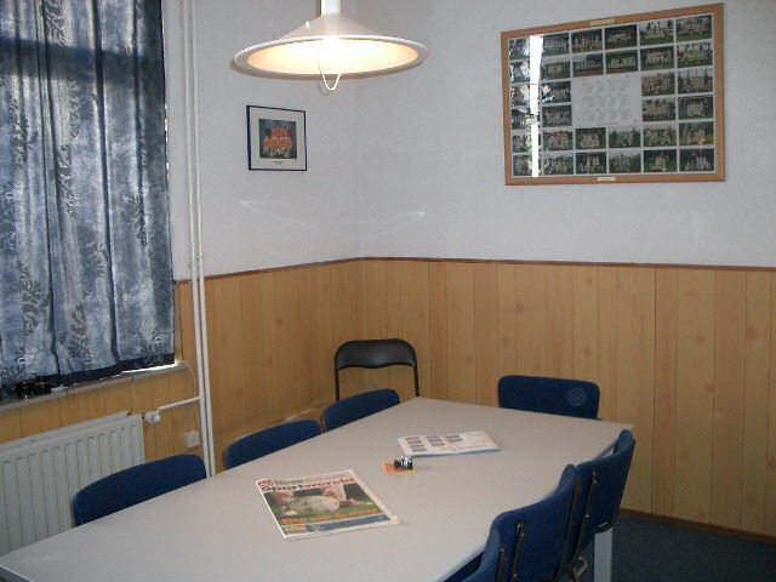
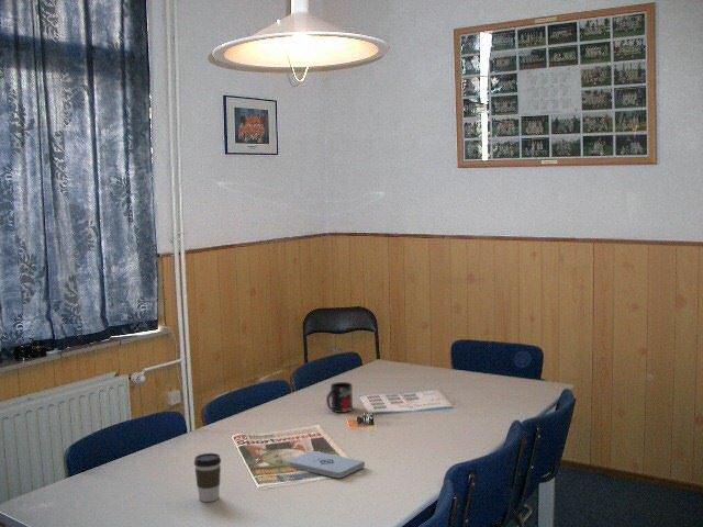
+ coffee cup [193,452,222,503]
+ mug [325,381,354,414]
+ notepad [288,450,366,479]
